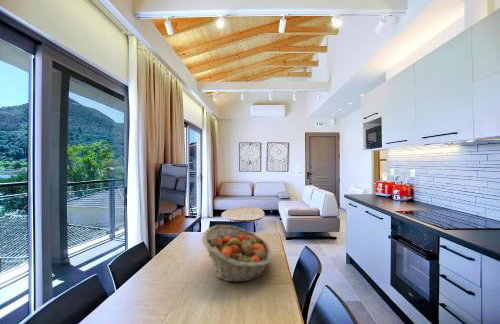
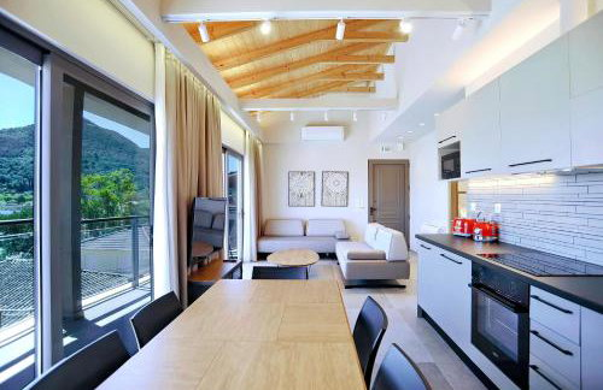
- fruit basket [201,224,272,283]
